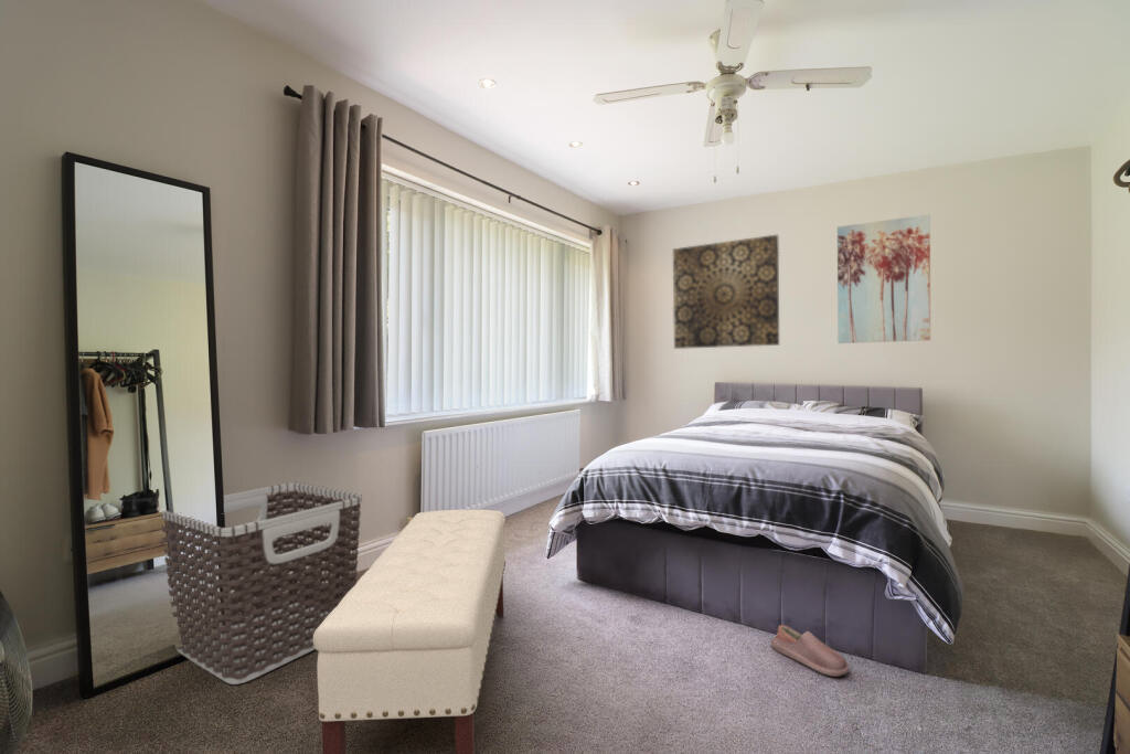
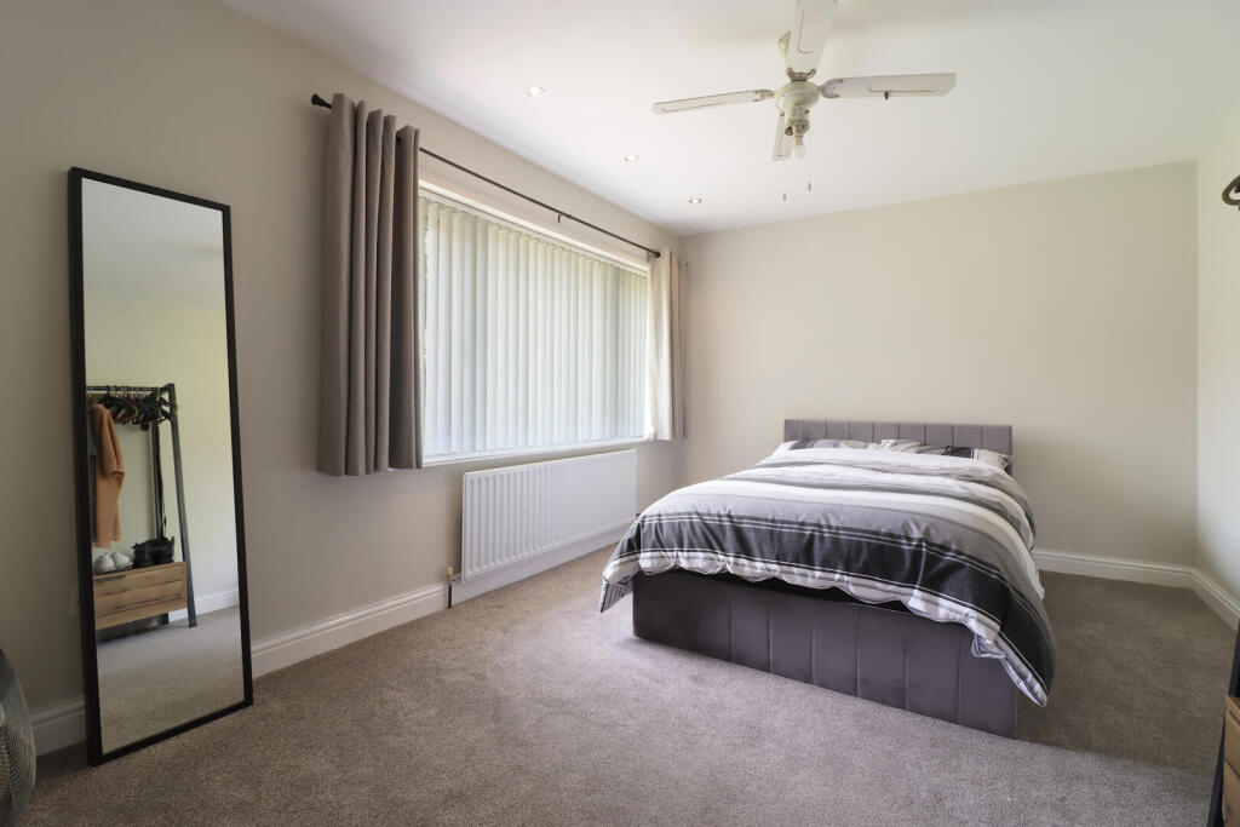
- wall art [672,234,780,350]
- clothes hamper [160,481,363,686]
- shoe [770,624,850,678]
- bench [313,509,507,754]
- wall art [836,213,931,344]
